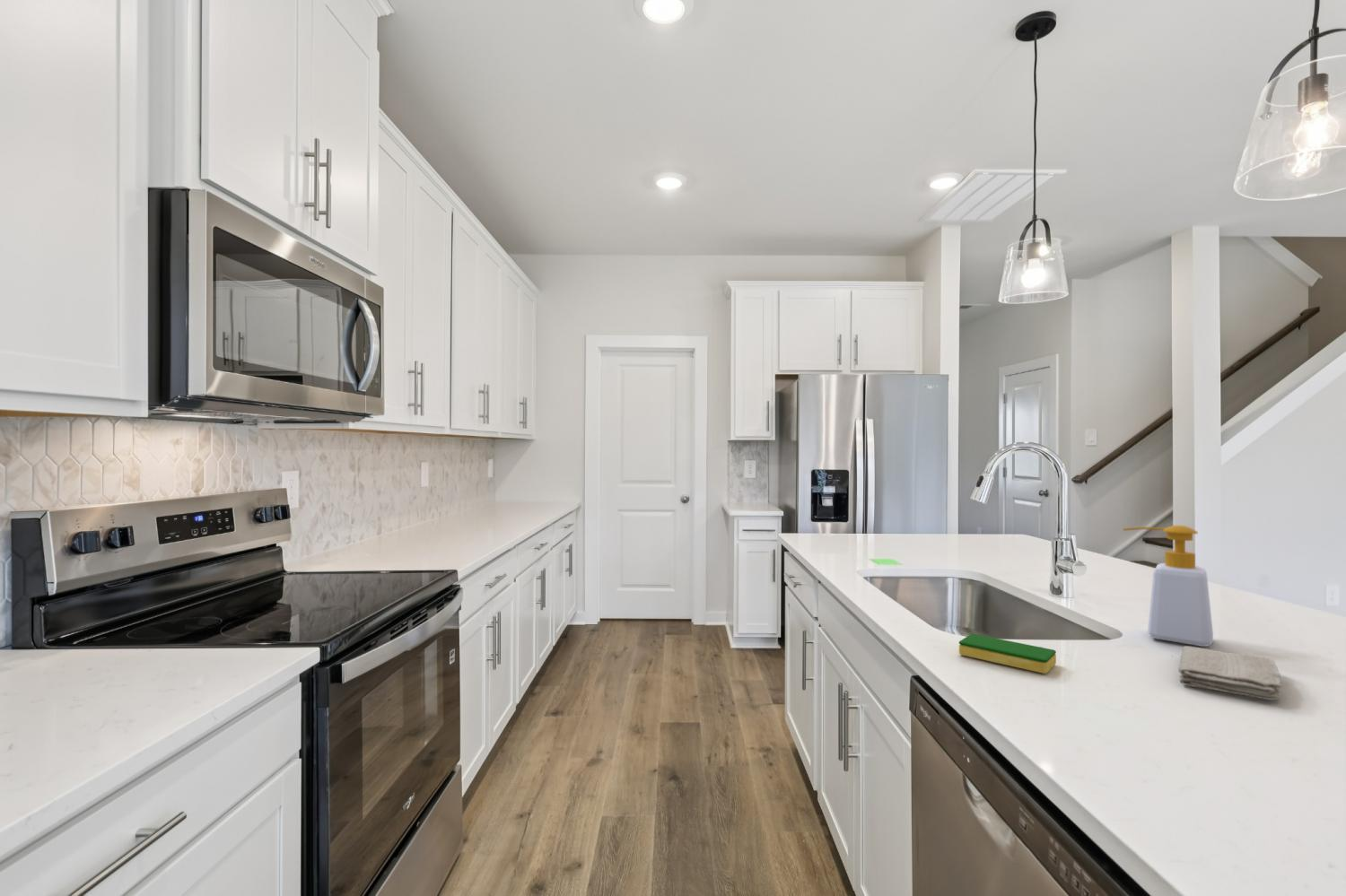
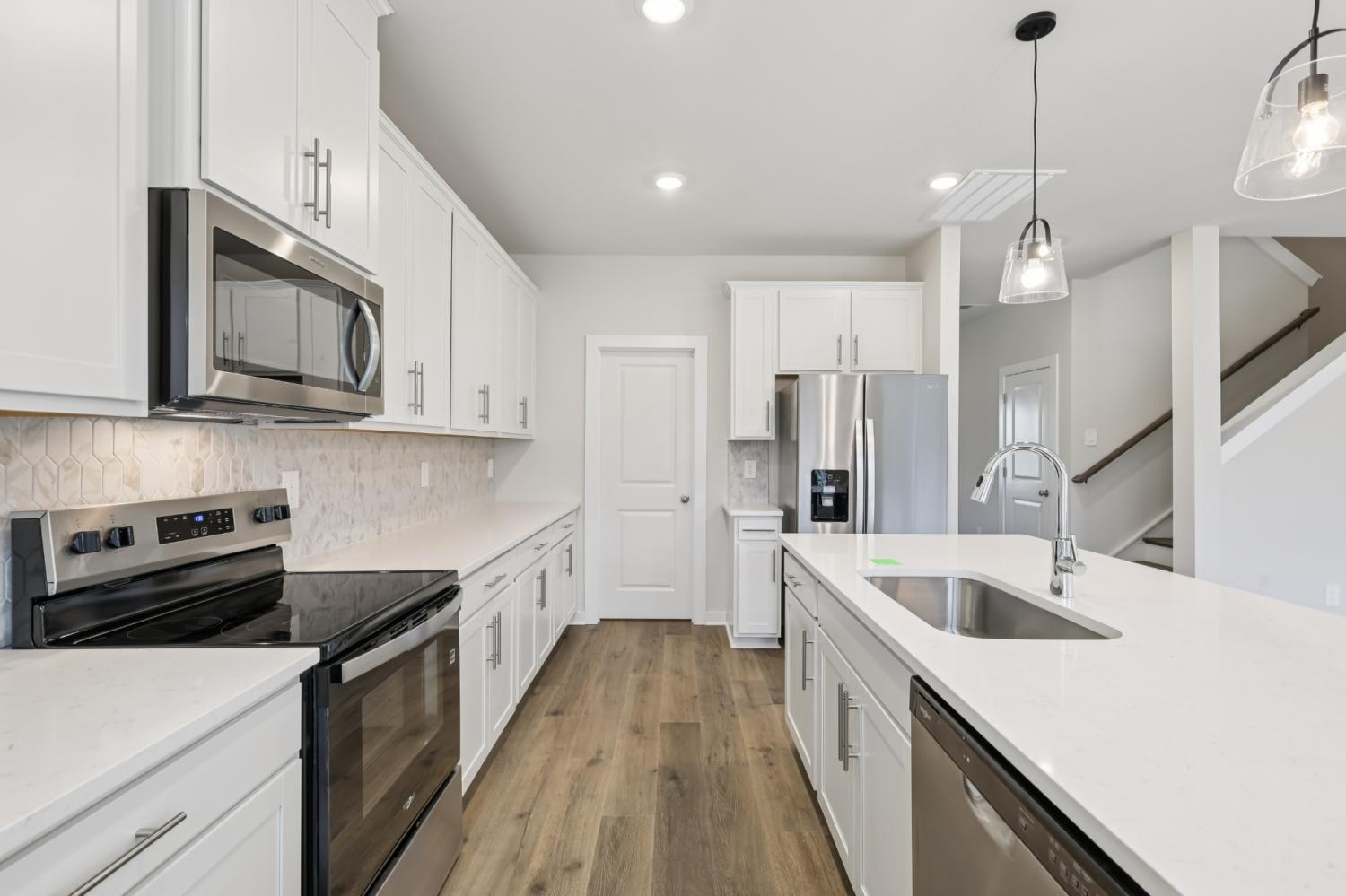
- washcloth [1177,645,1282,701]
- soap bottle [1122,525,1214,648]
- dish sponge [958,633,1057,674]
